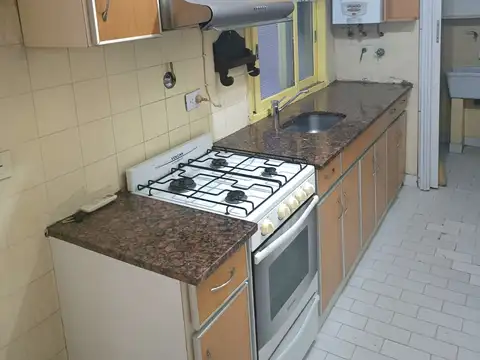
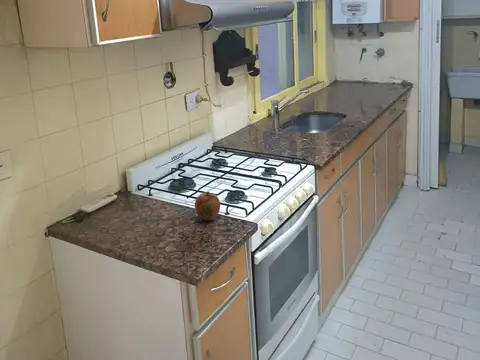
+ apple [194,191,221,221]
